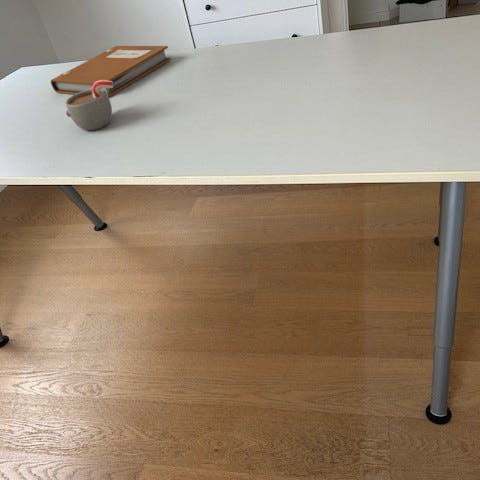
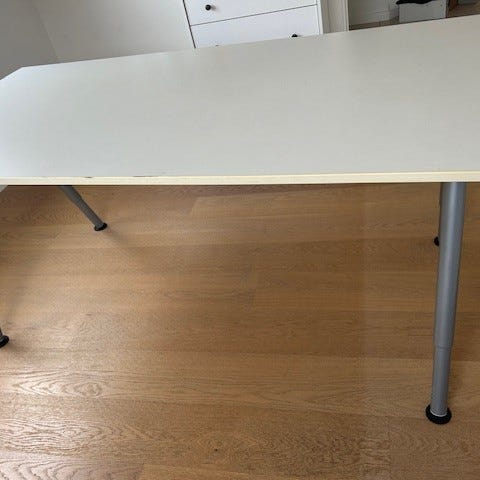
- mug [64,80,113,131]
- notebook [50,45,172,98]
